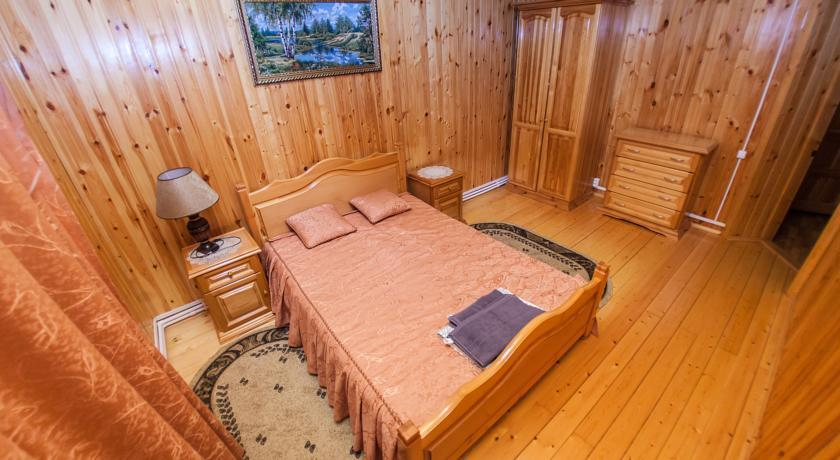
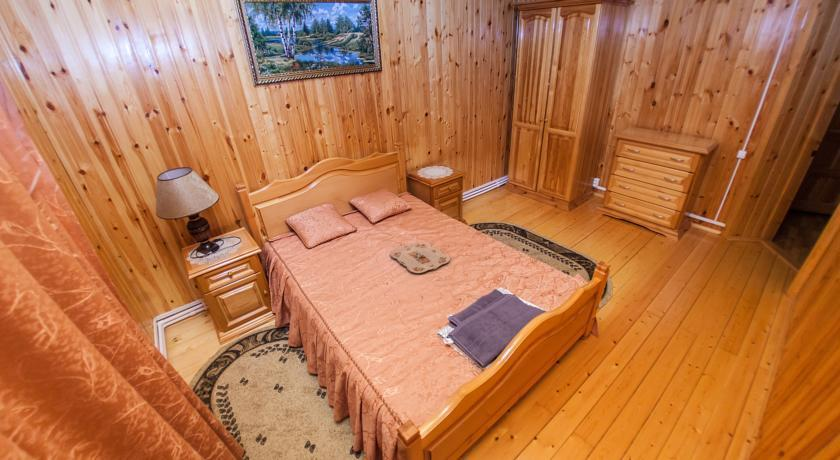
+ serving tray [389,241,451,274]
